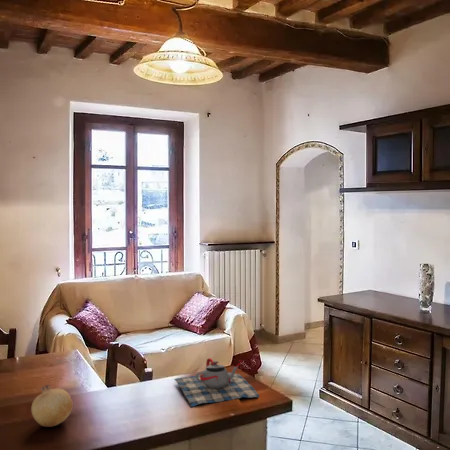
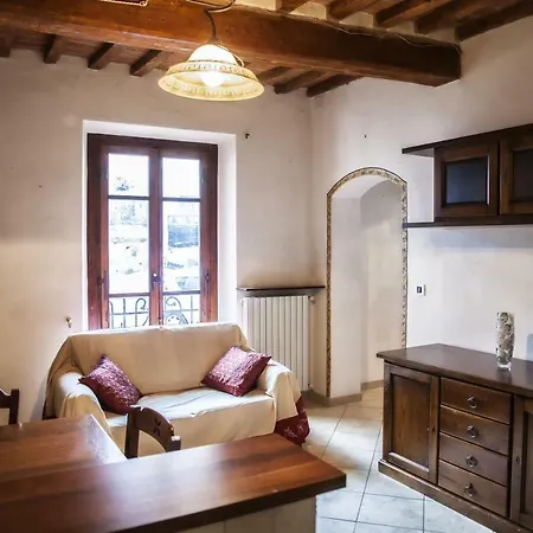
- fruit [30,383,74,428]
- teapot [173,357,260,408]
